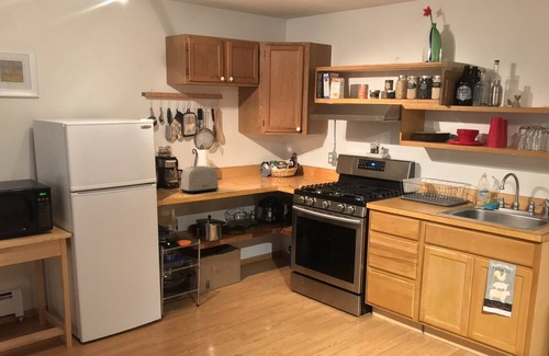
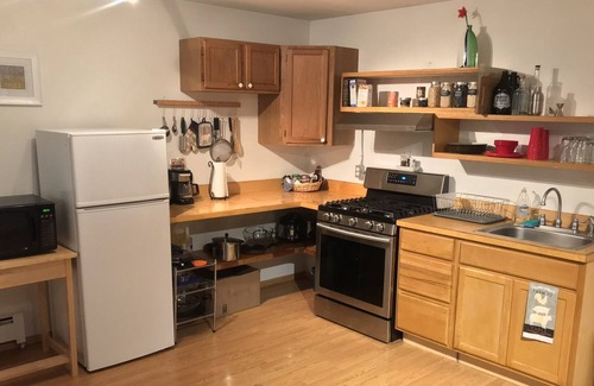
- toaster [179,165,220,195]
